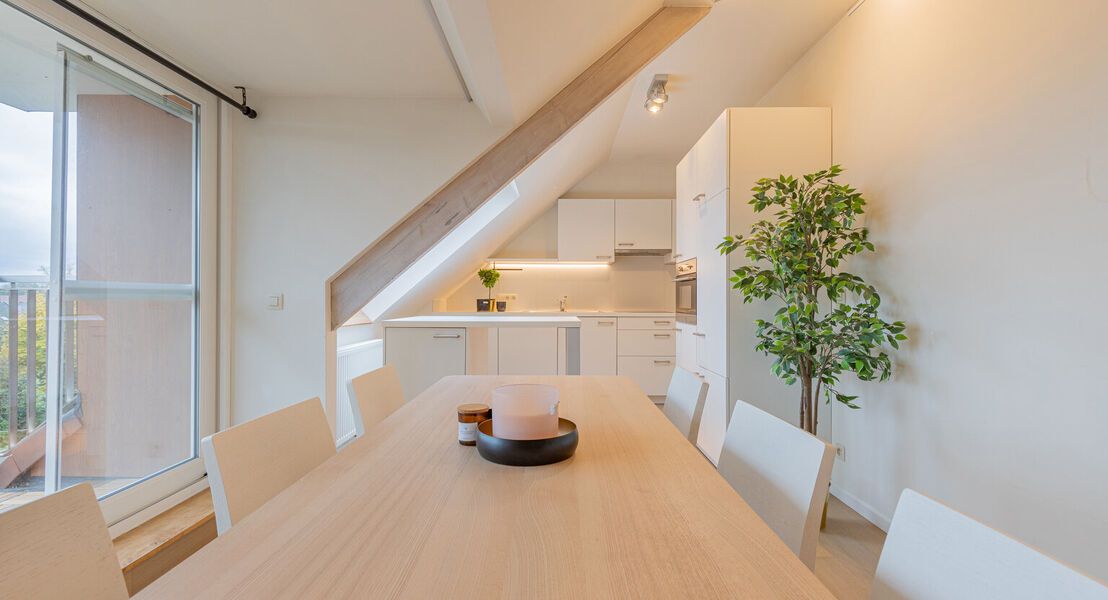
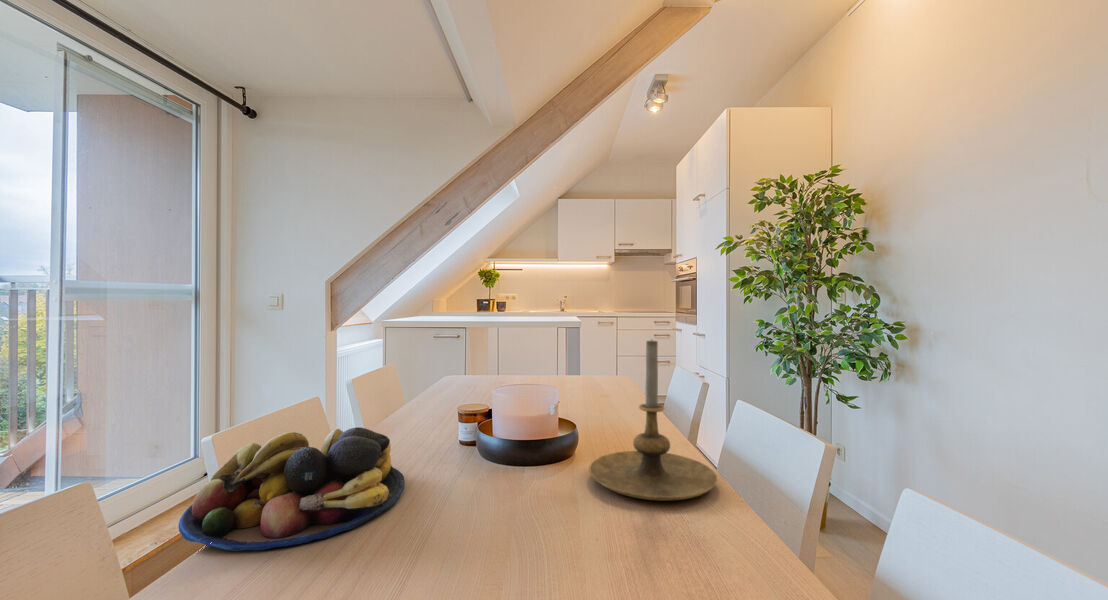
+ fruit bowl [178,426,406,552]
+ candle holder [588,338,719,502]
